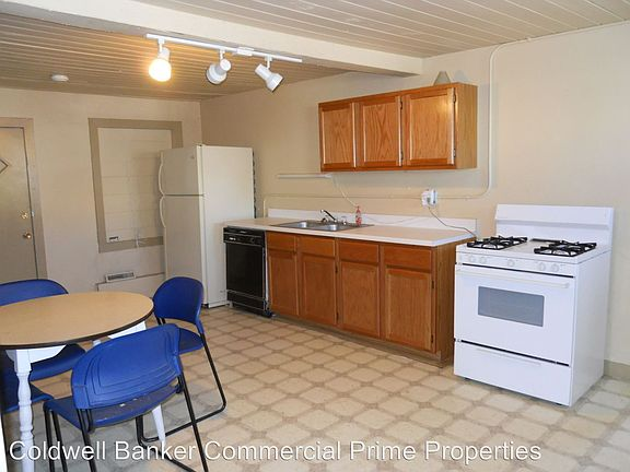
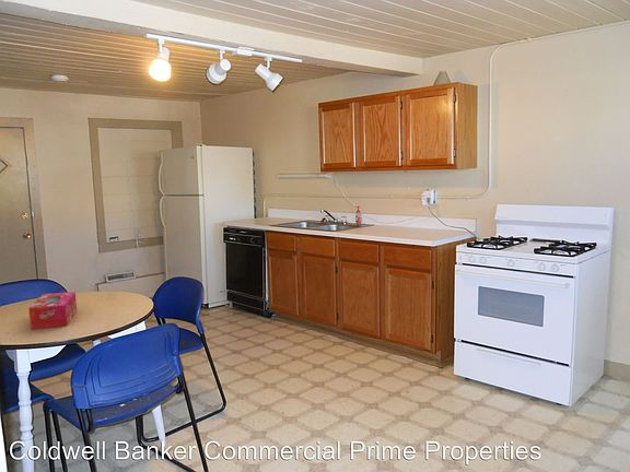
+ tissue box [27,291,78,330]
